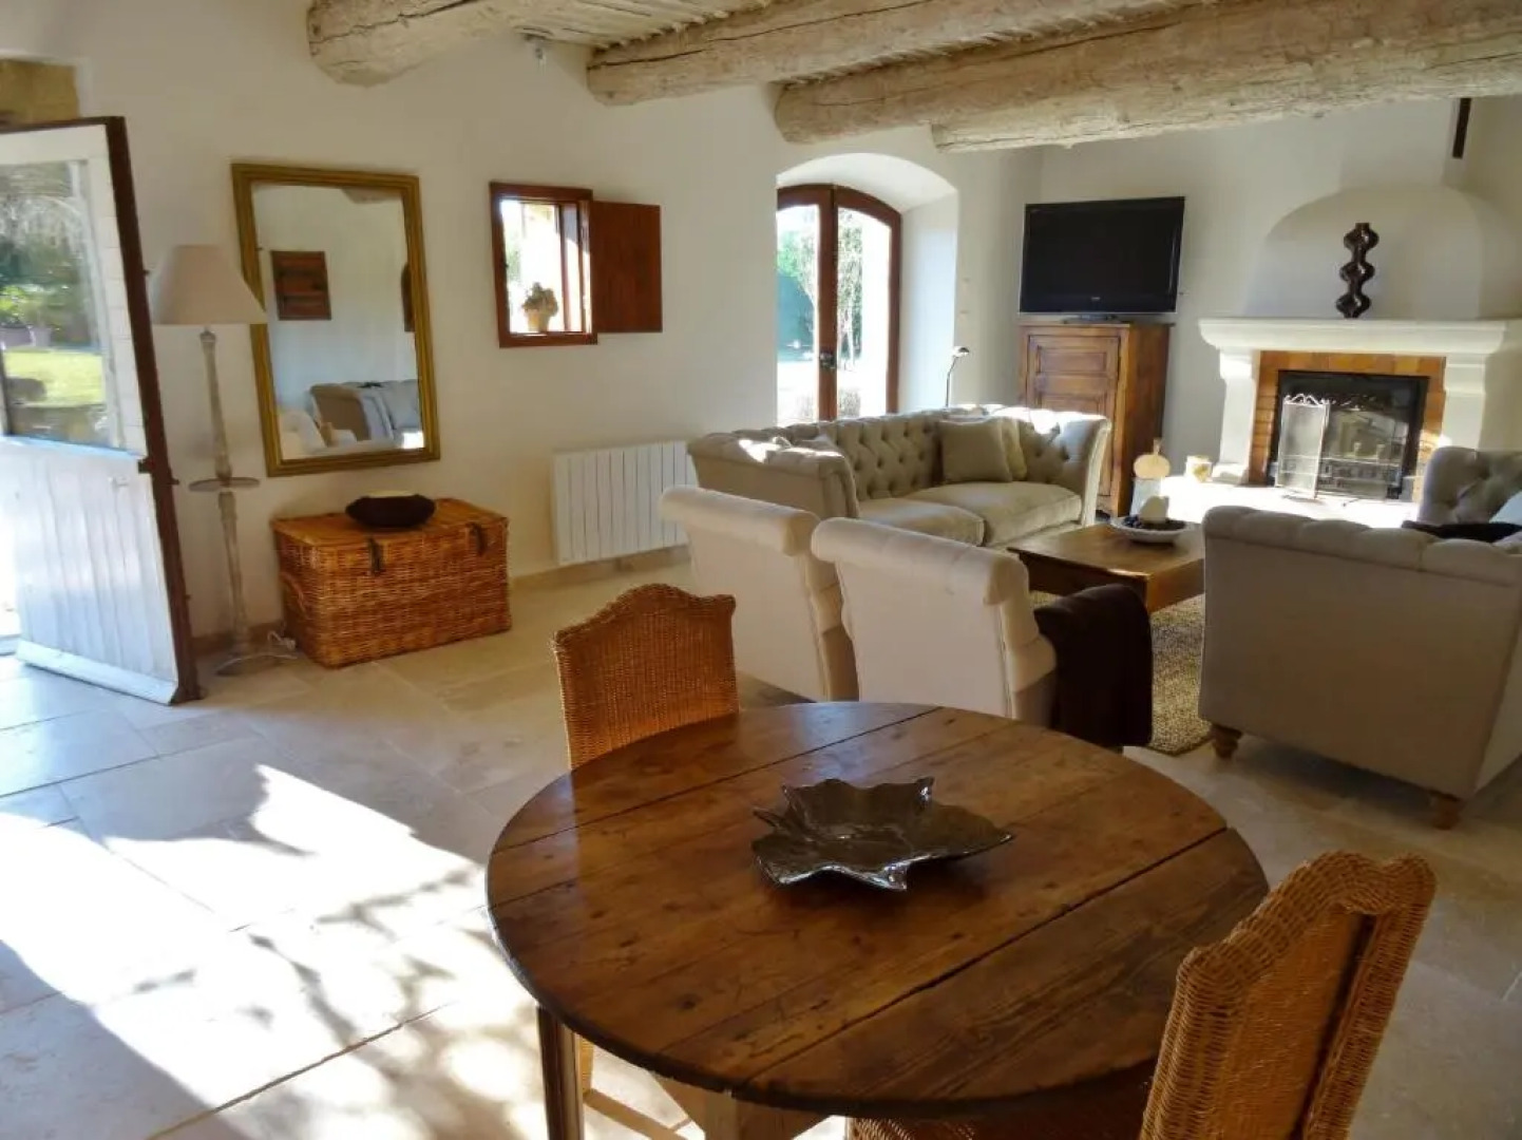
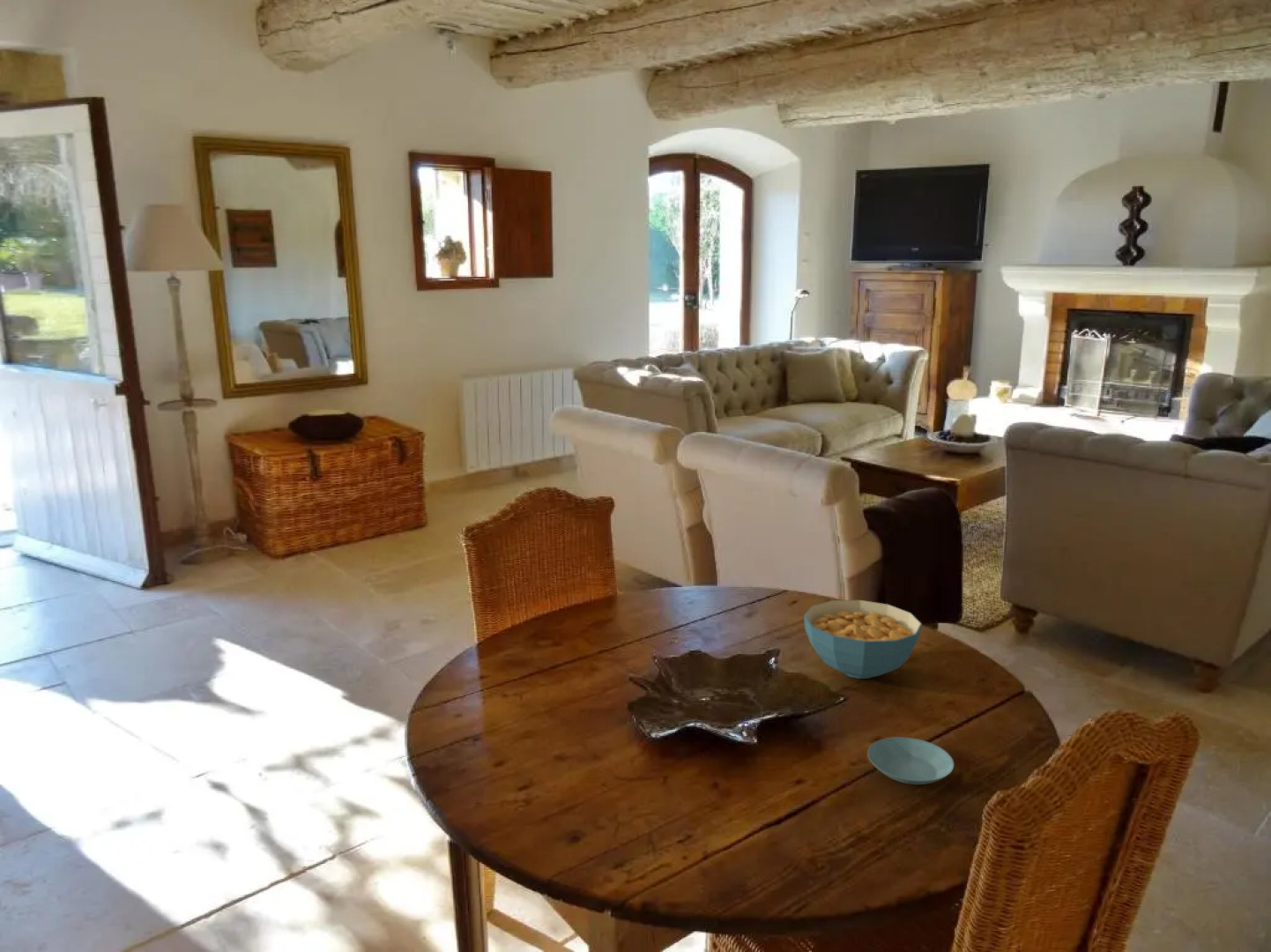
+ saucer [866,736,955,785]
+ cereal bowl [803,599,923,680]
